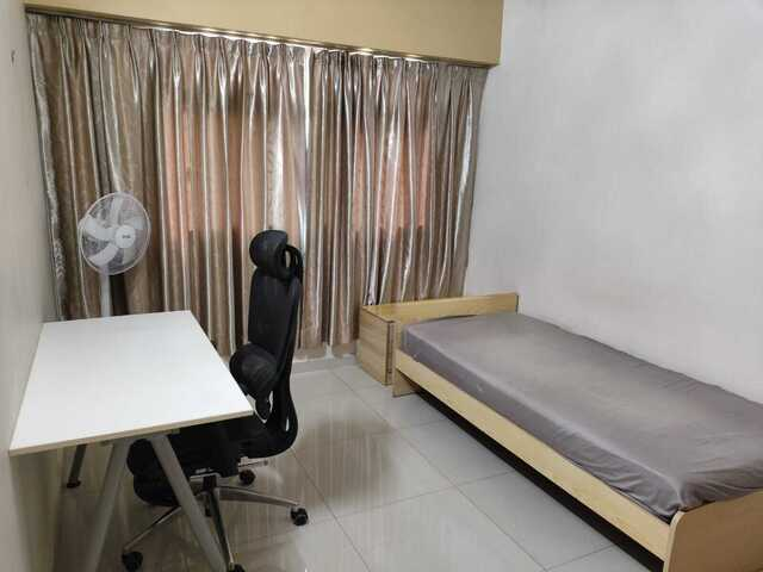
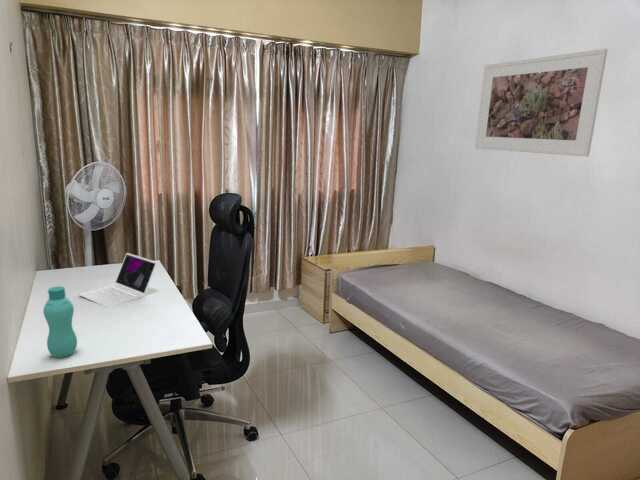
+ bottle [42,285,78,359]
+ laptop [78,252,158,308]
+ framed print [474,48,609,158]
